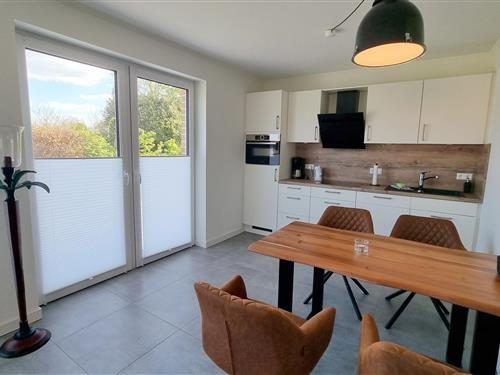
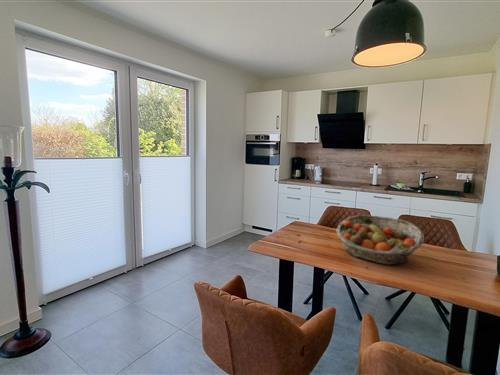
+ fruit basket [335,214,425,266]
